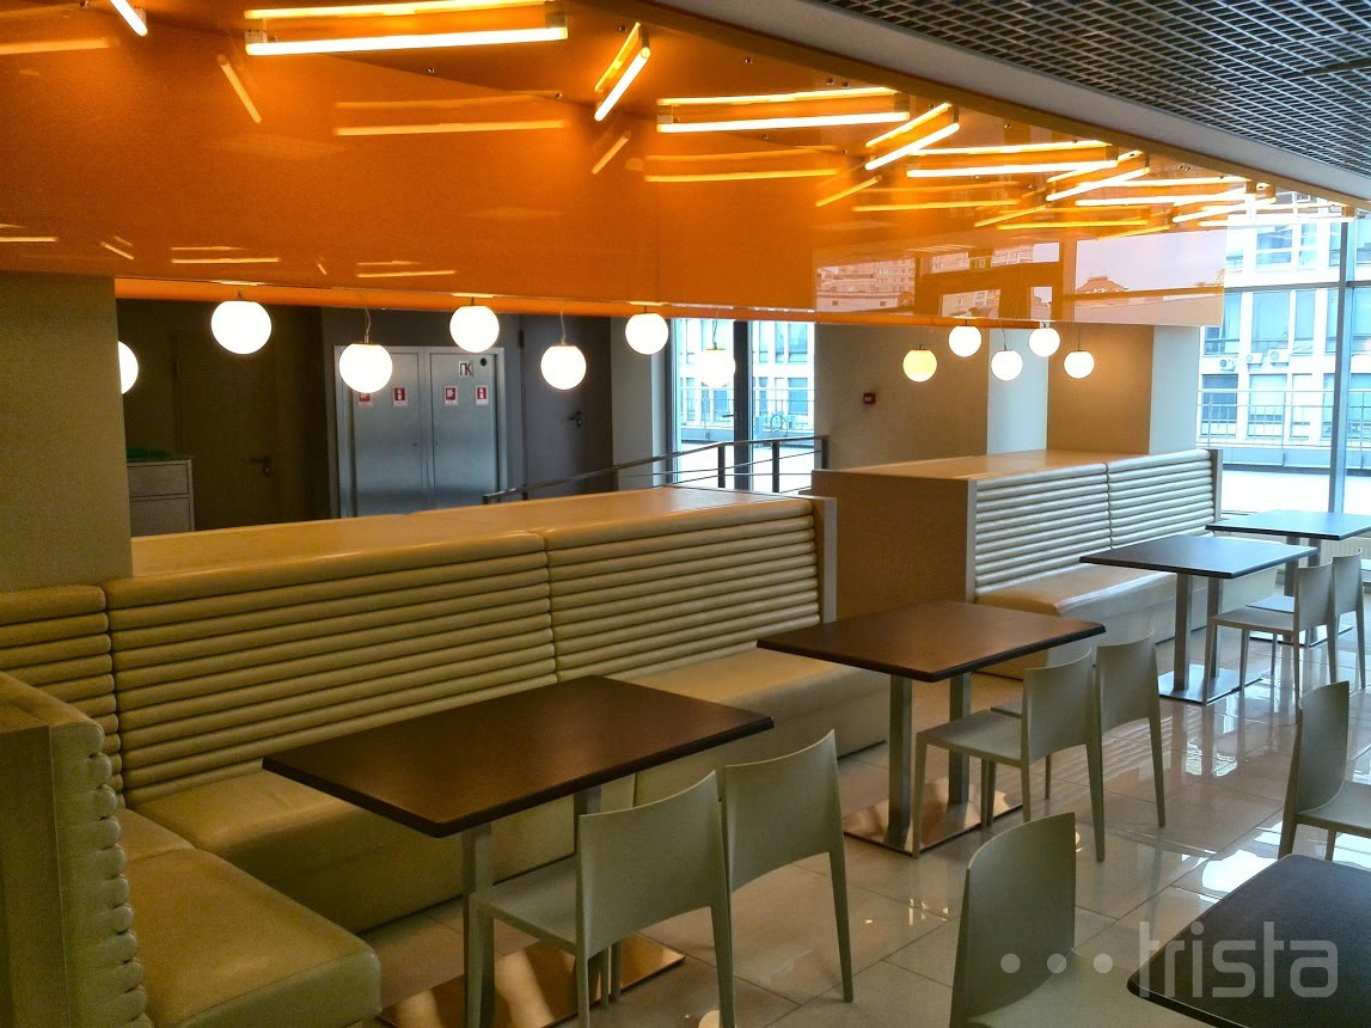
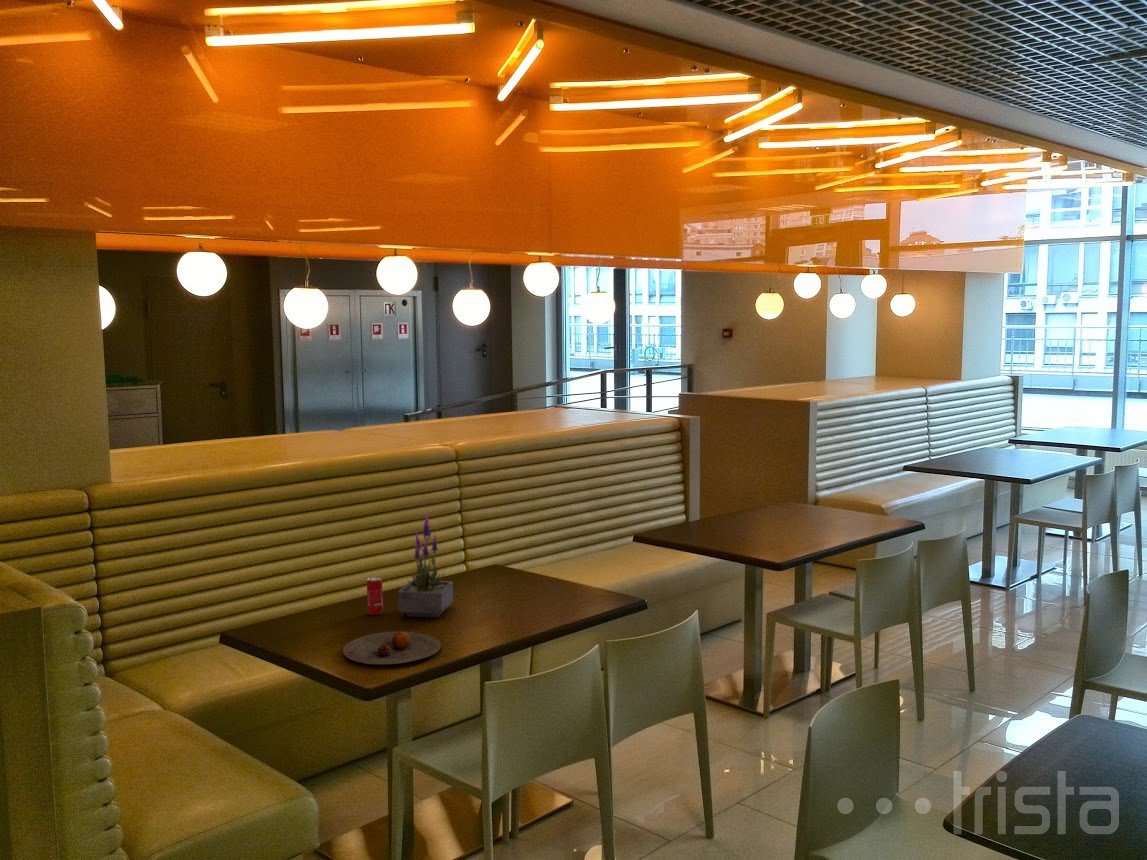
+ beverage can [366,576,384,616]
+ potted plant [397,511,454,618]
+ plate [342,631,442,666]
